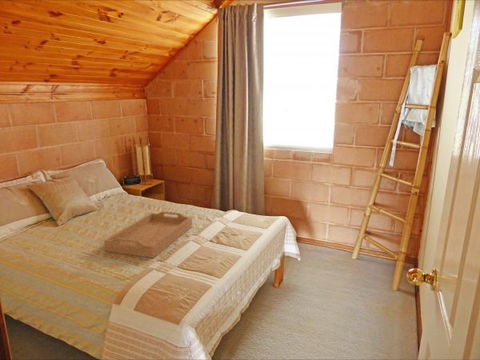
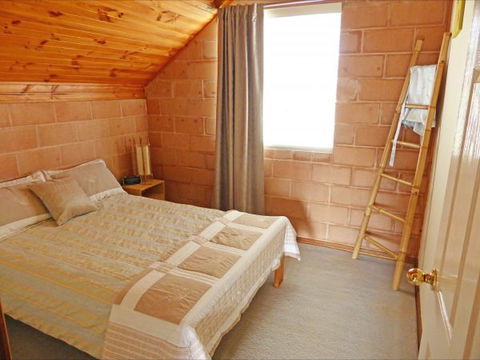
- serving tray [103,210,193,259]
